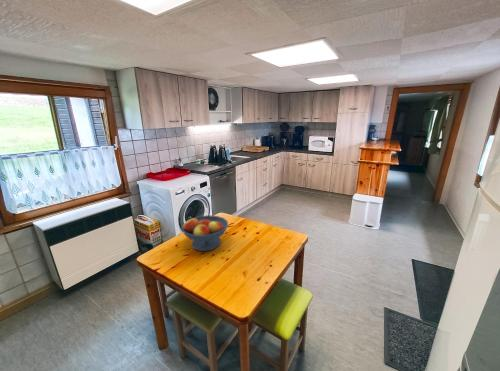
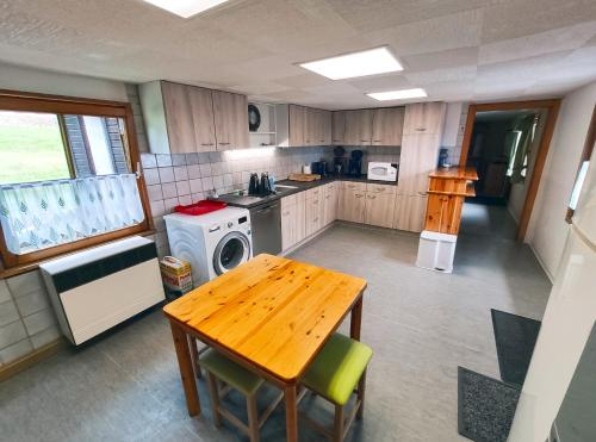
- fruit bowl [181,214,229,252]
